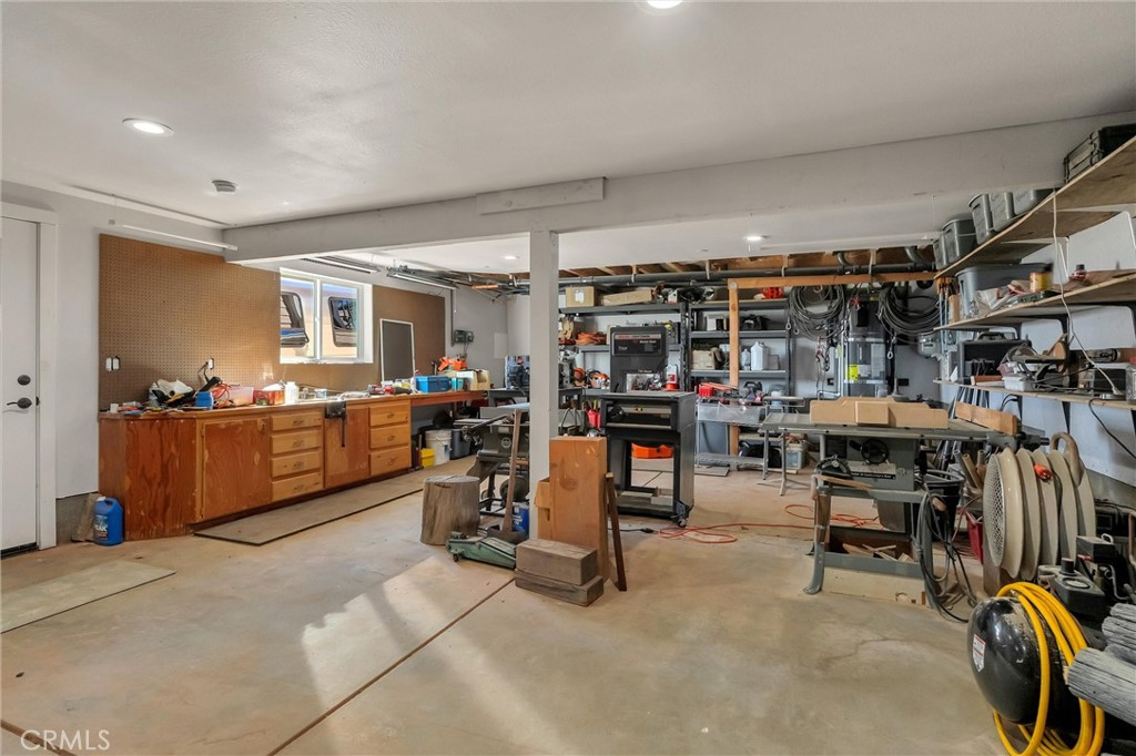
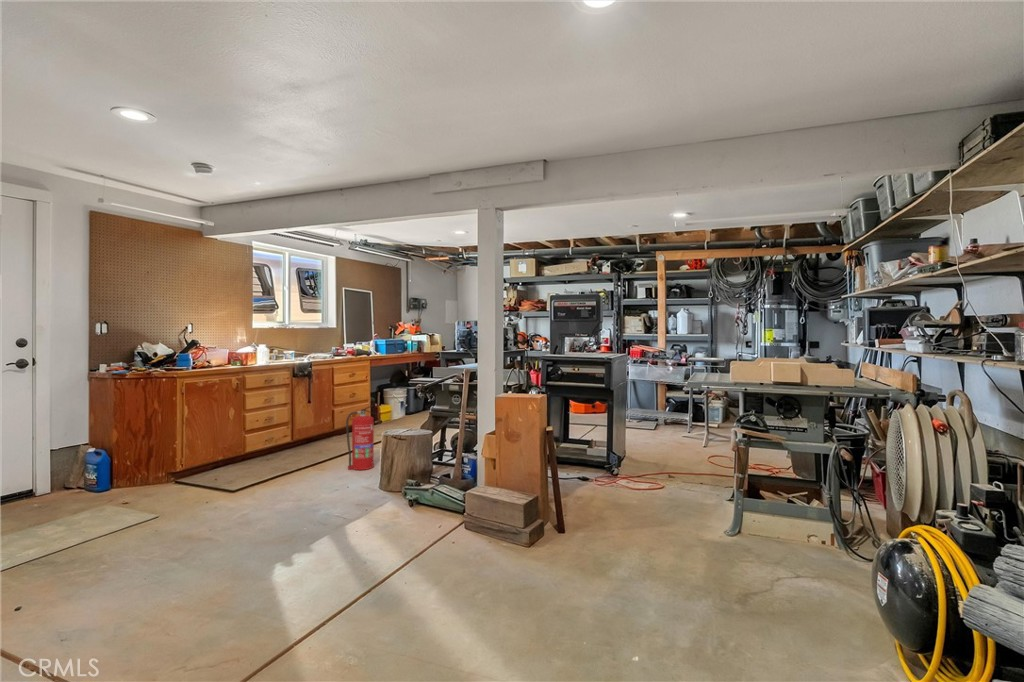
+ fire extinguisher [345,404,376,471]
